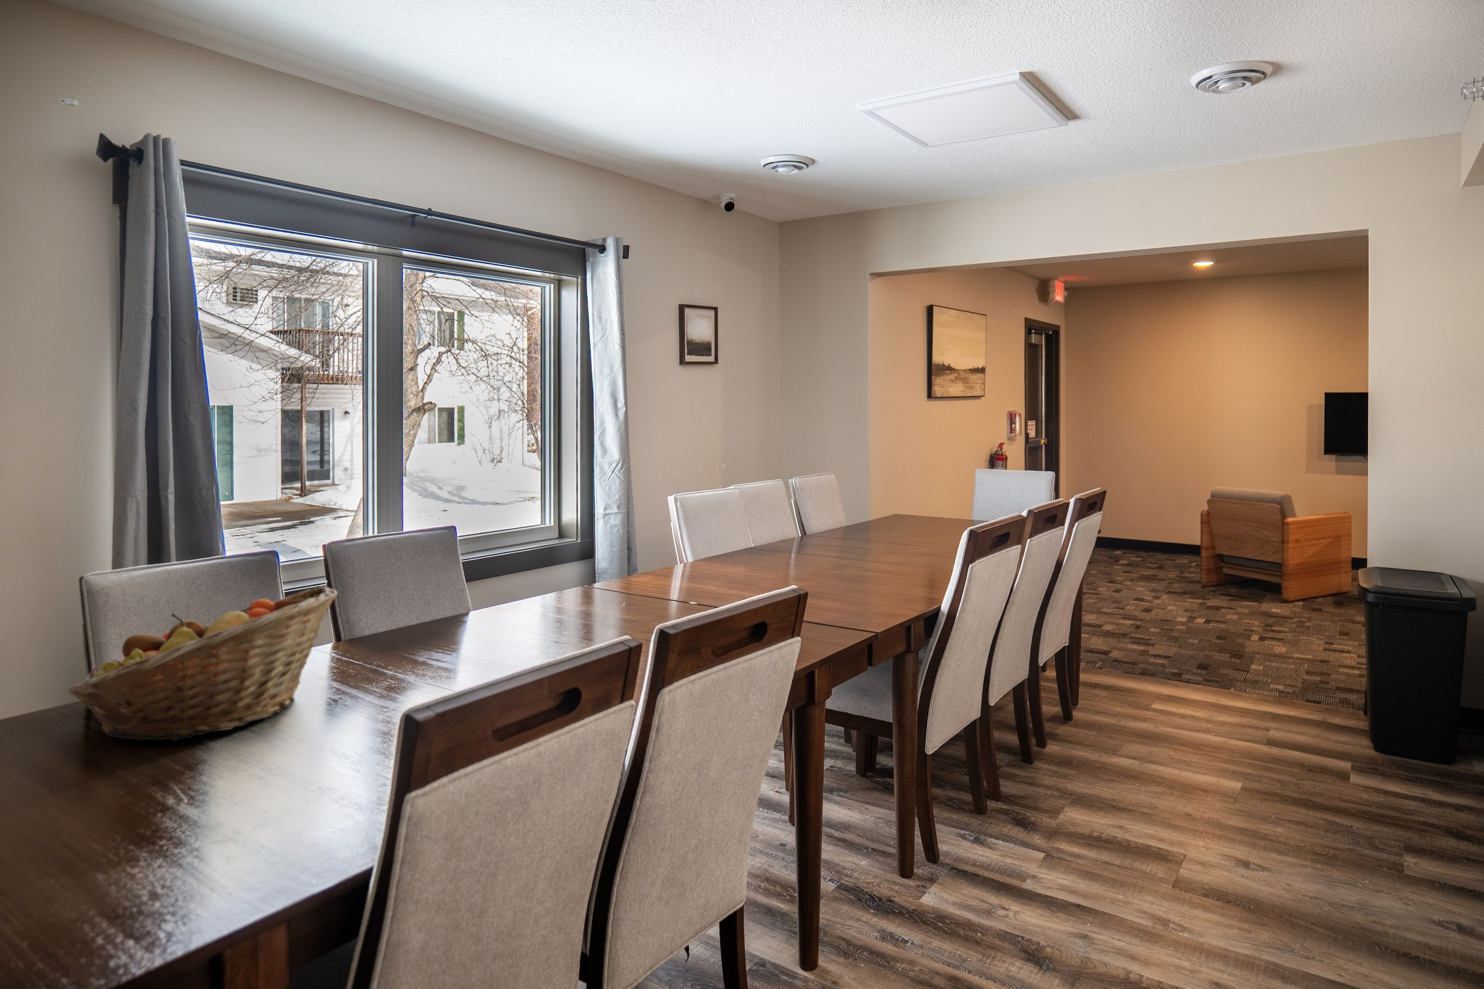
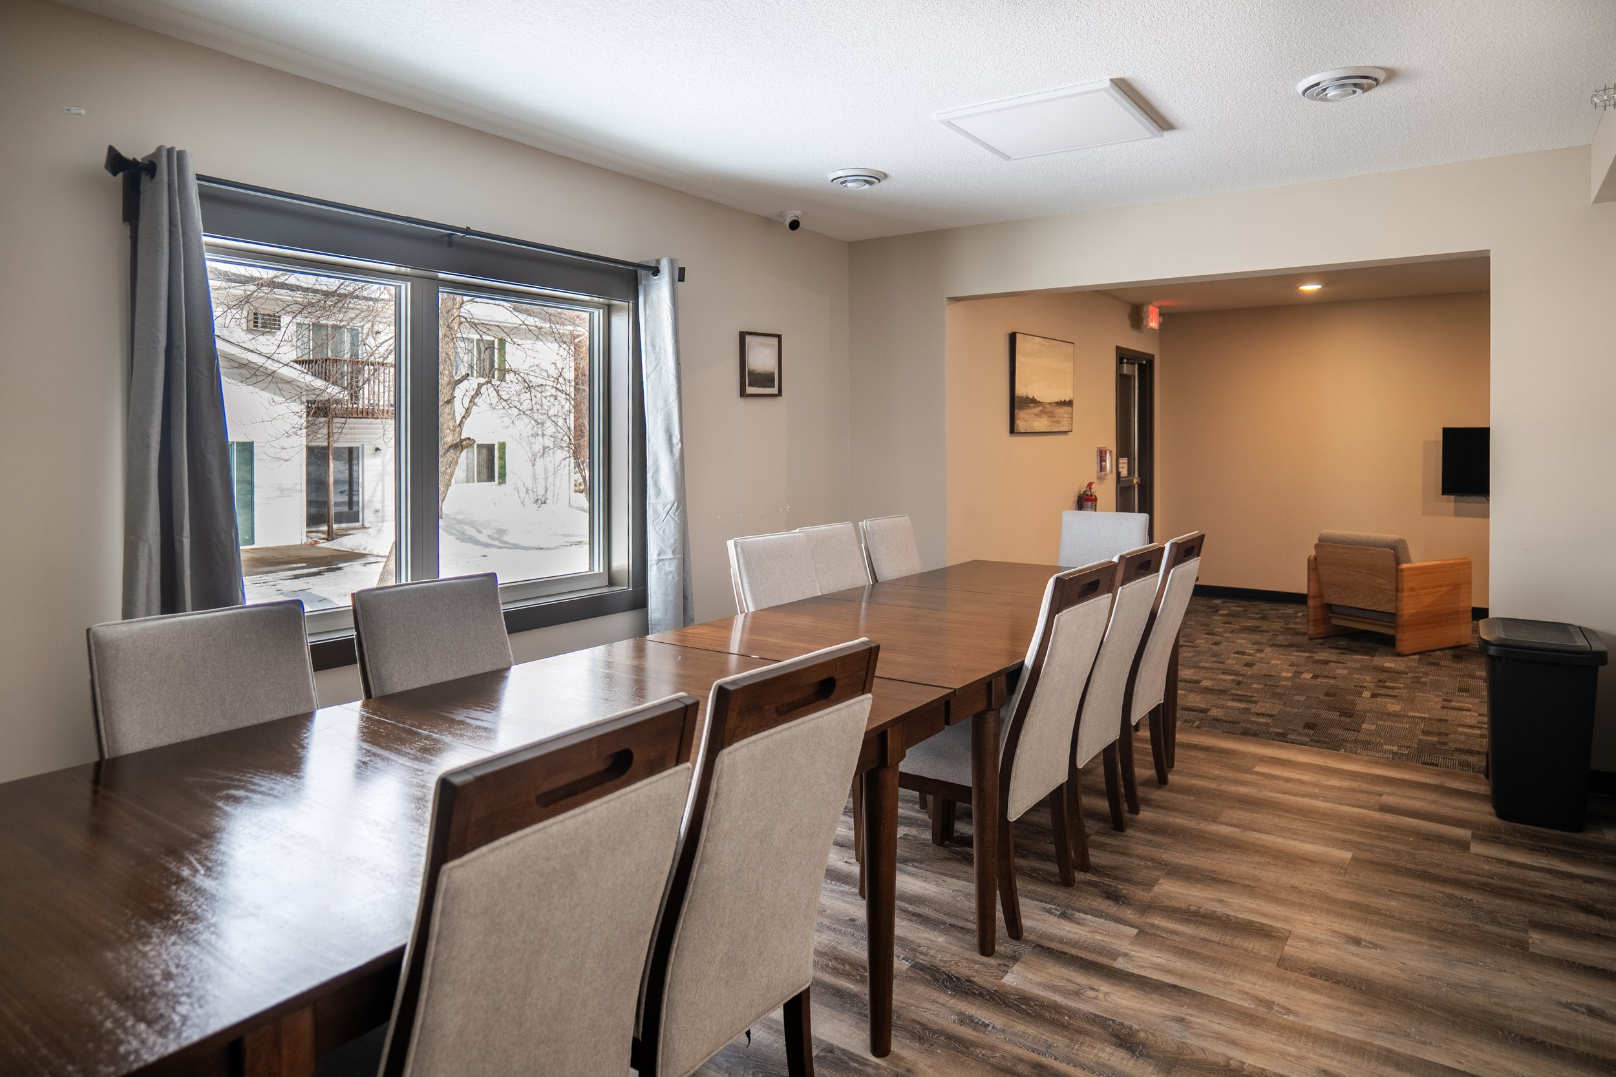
- fruit basket [67,586,338,742]
